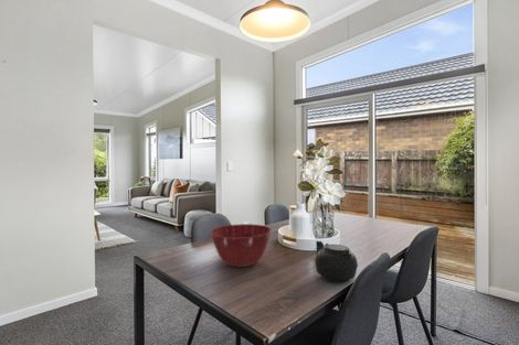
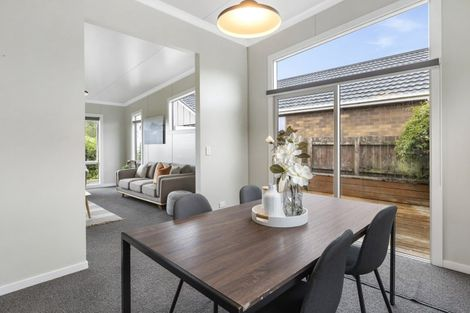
- mixing bowl [210,223,273,268]
- teapot [313,240,359,283]
